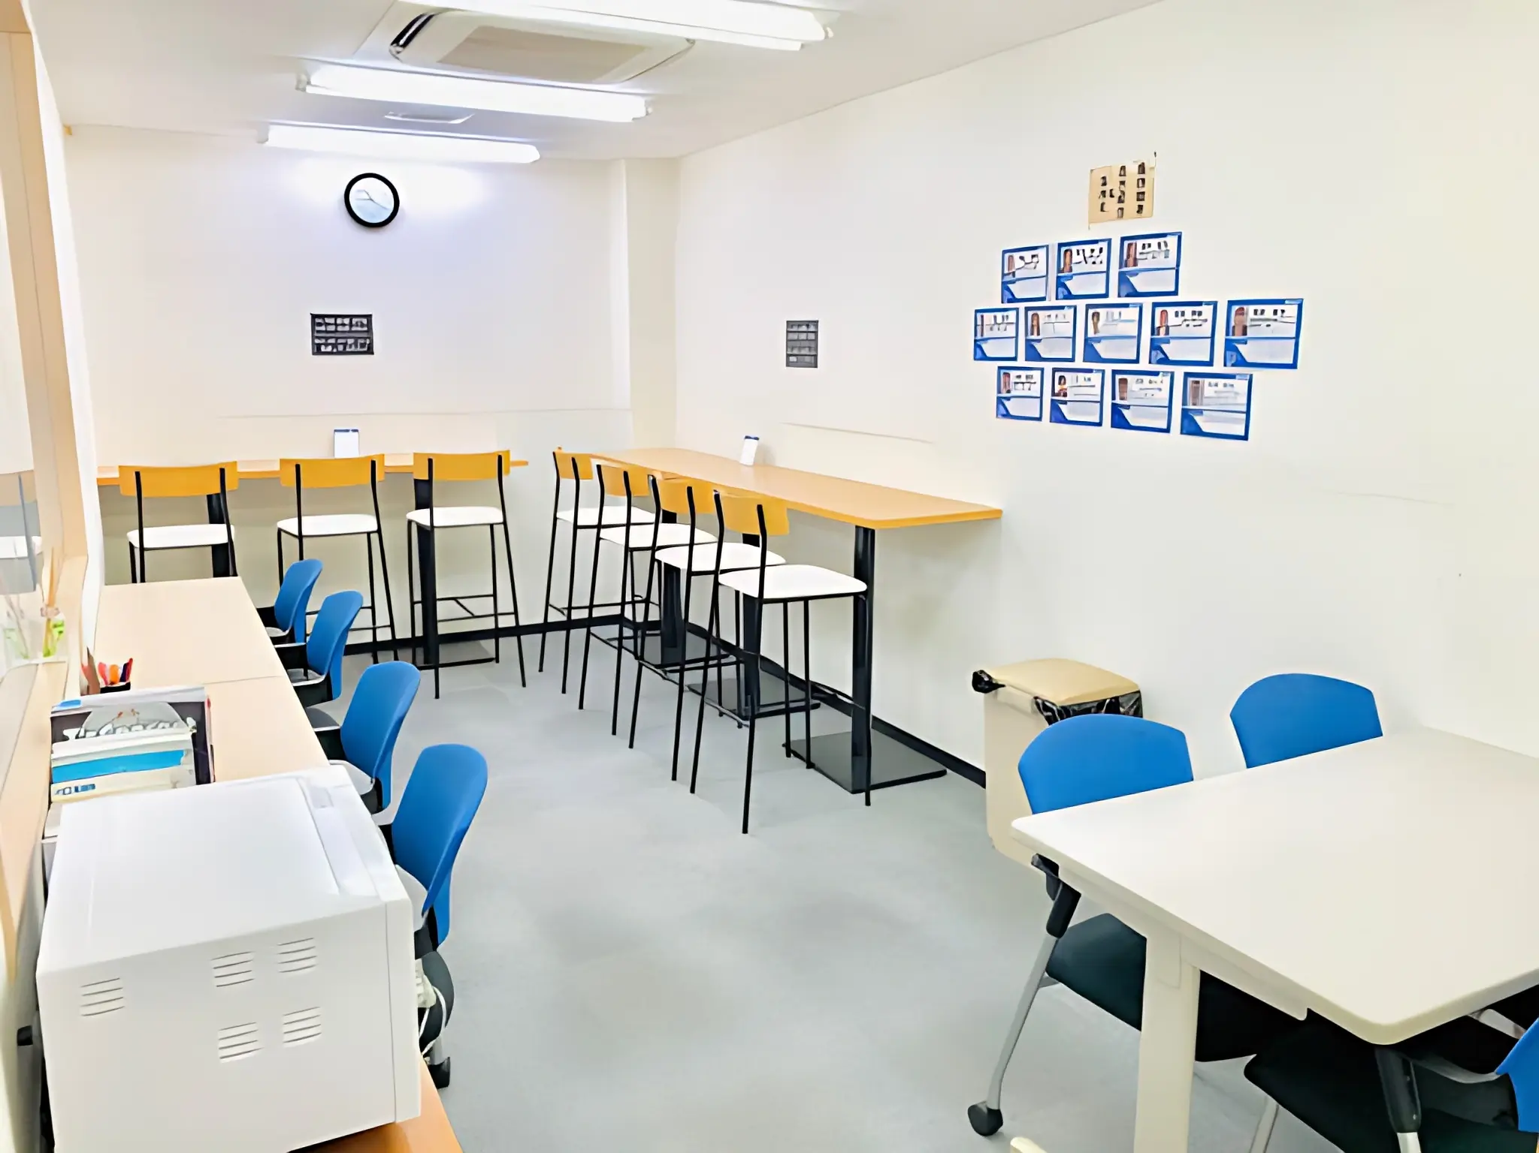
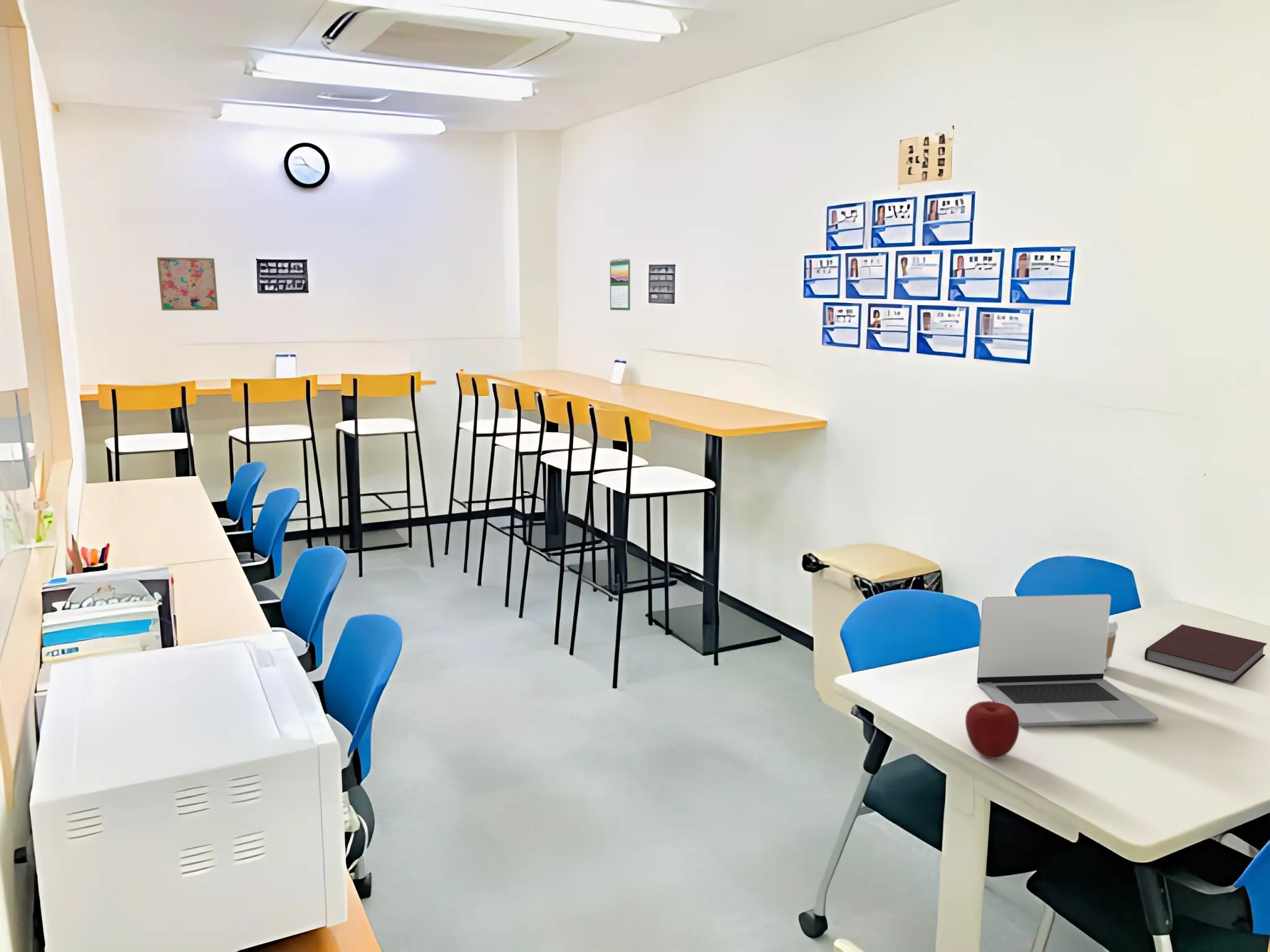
+ calendar [610,258,631,311]
+ wall art [156,257,219,311]
+ laptop [976,594,1159,728]
+ coffee cup [1104,616,1119,671]
+ apple [965,700,1020,759]
+ notebook [1144,624,1268,684]
